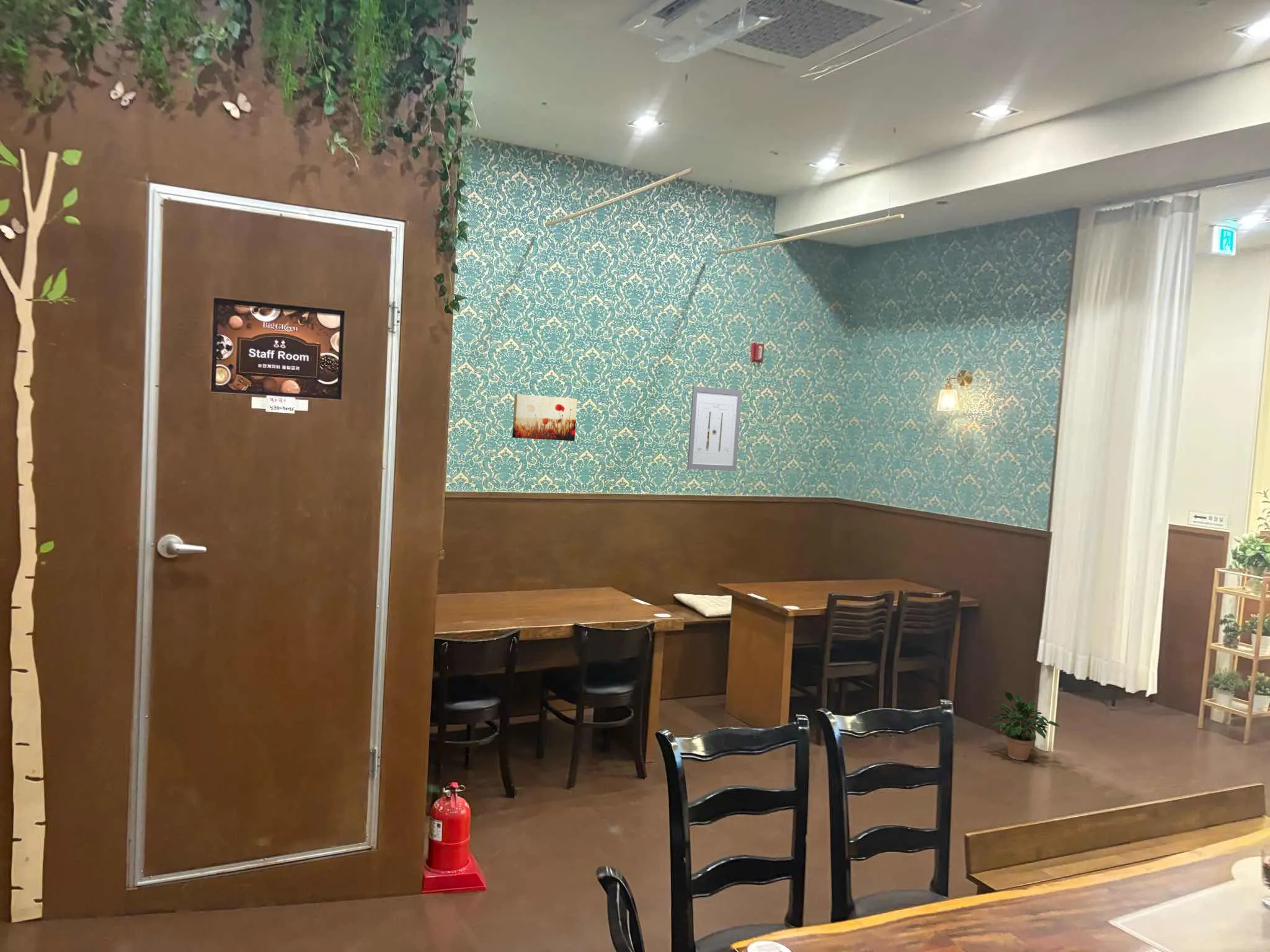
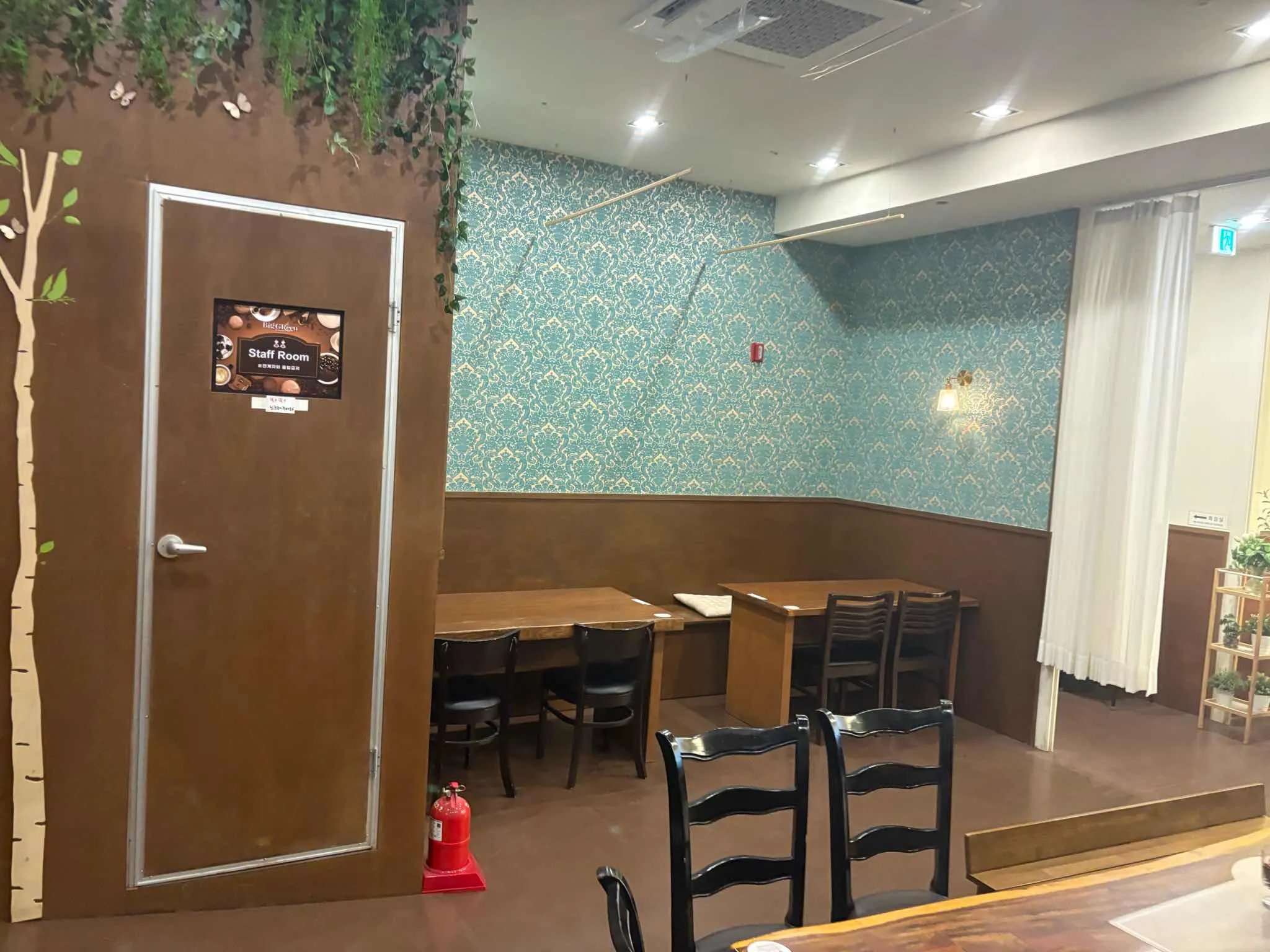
- wall art [687,386,742,472]
- potted plant [989,691,1060,761]
- wall art [512,394,578,442]
